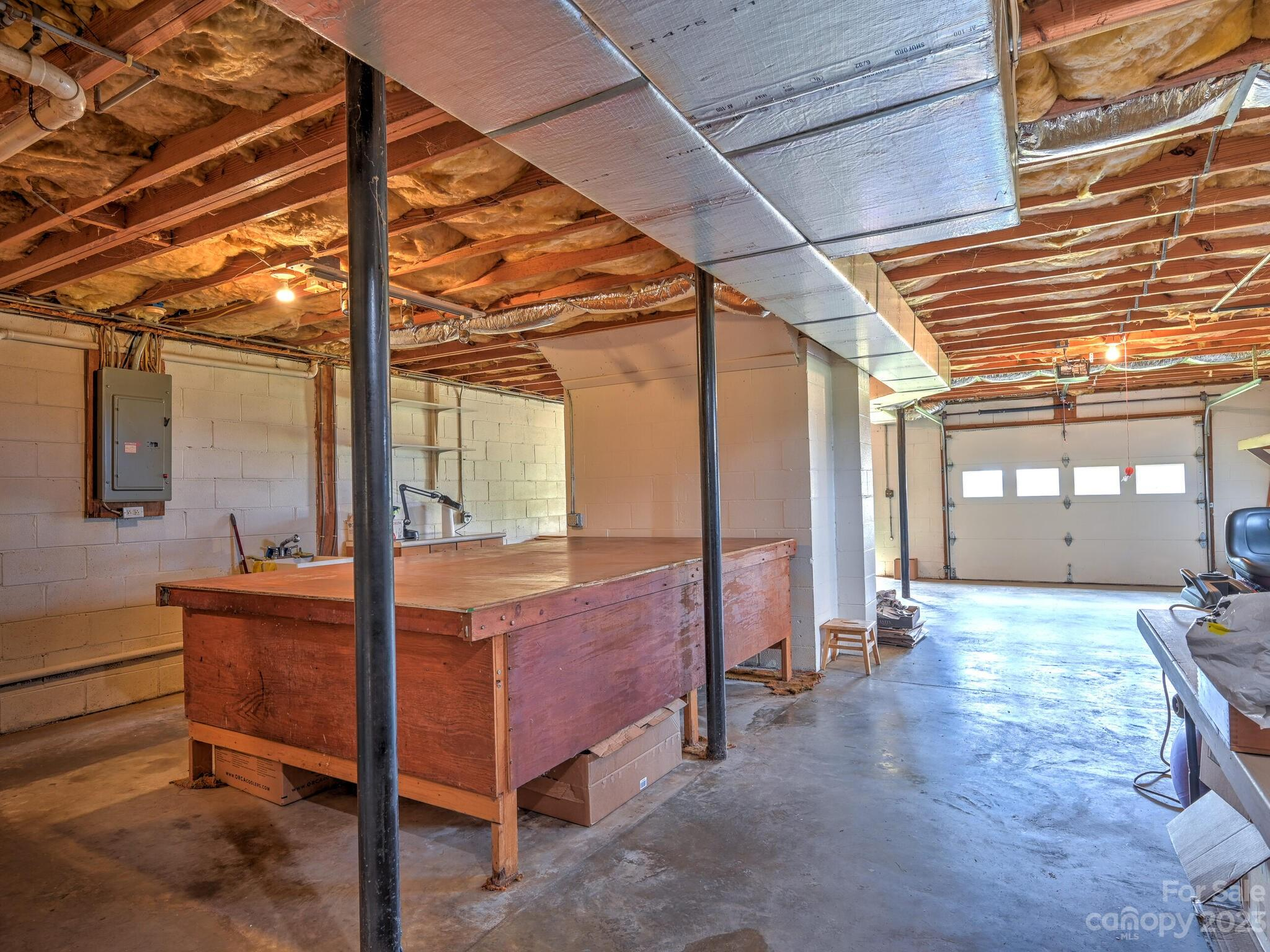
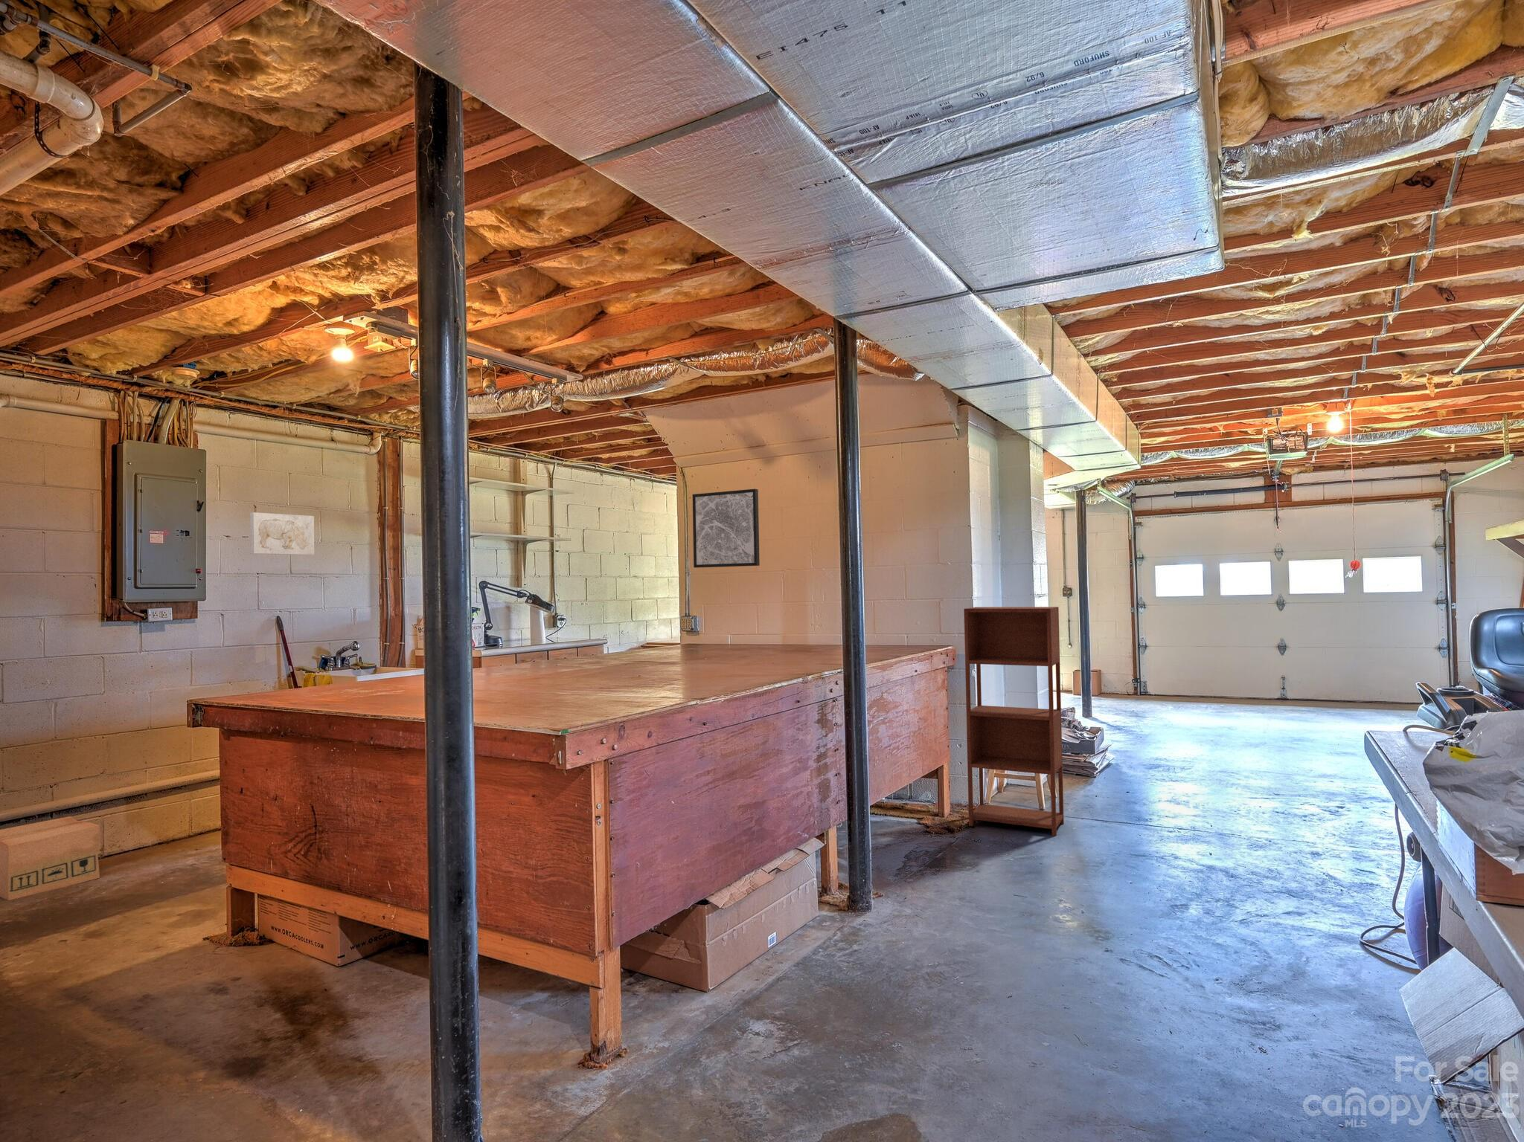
+ cardboard box [0,816,101,901]
+ wall art [250,511,316,555]
+ wall art [692,488,761,569]
+ shelving unit [964,606,1064,837]
